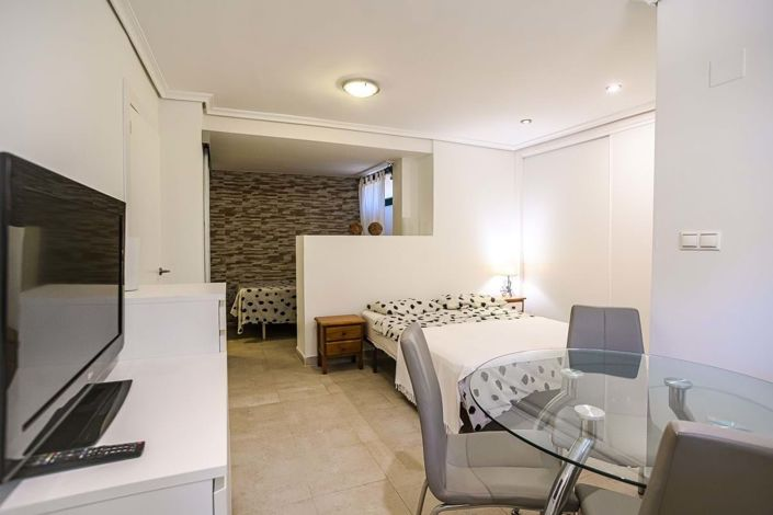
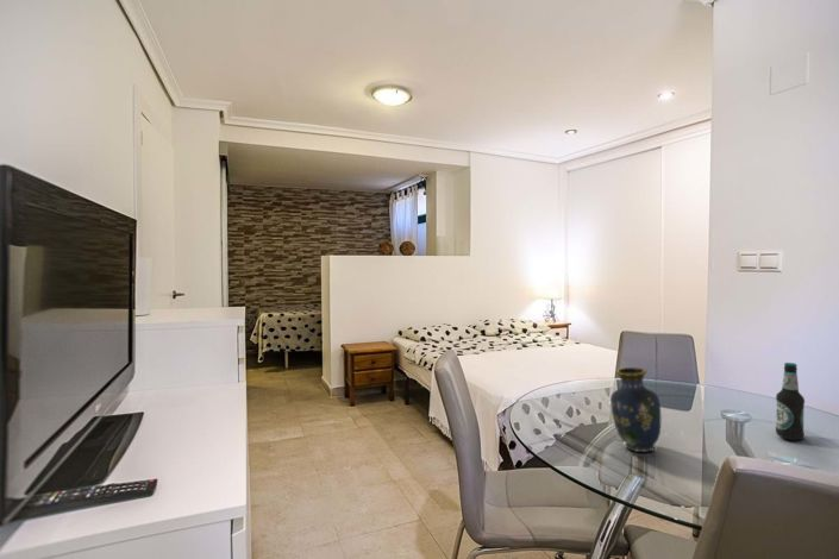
+ bottle [775,362,806,441]
+ vase [609,366,662,453]
